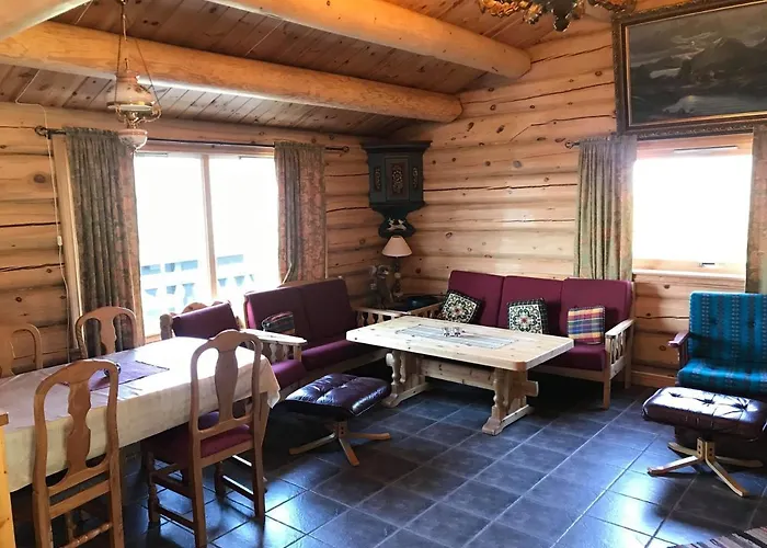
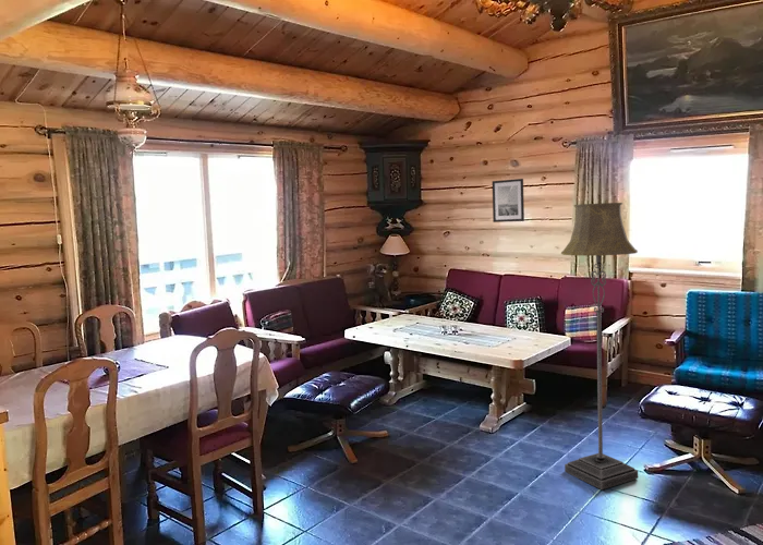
+ floor lamp [560,202,639,491]
+ wall art [492,178,525,223]
